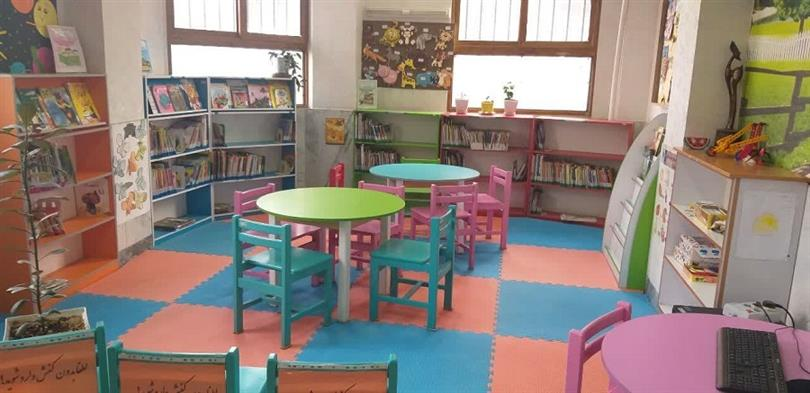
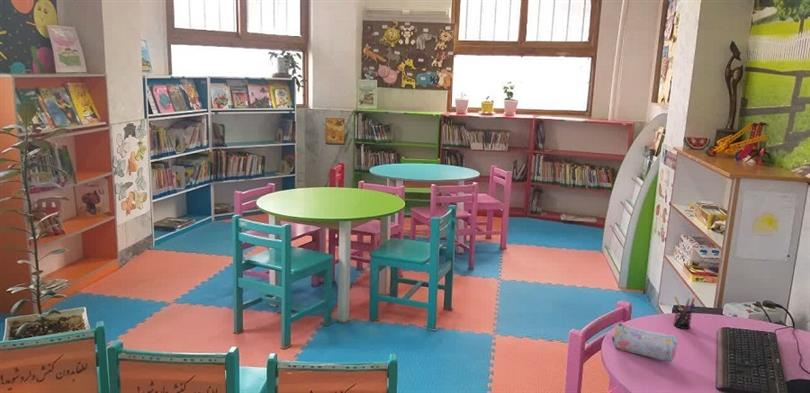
+ pencil case [611,322,678,362]
+ pen holder [673,295,696,330]
